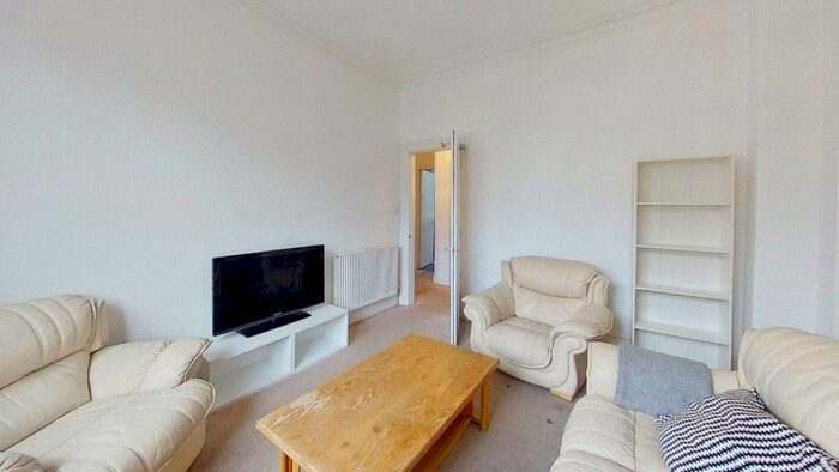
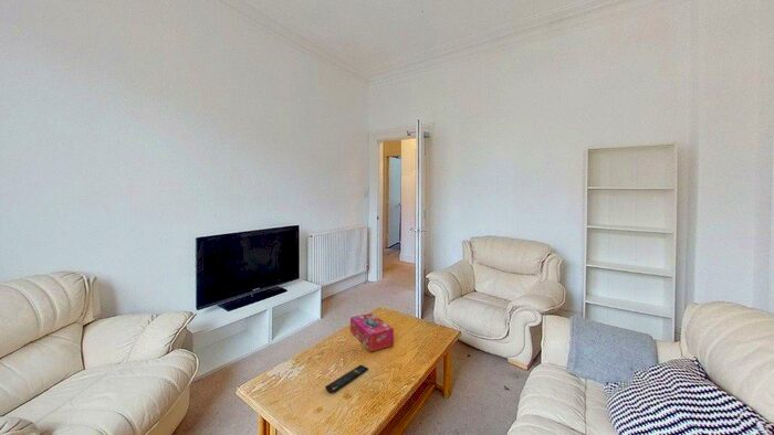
+ remote control [325,364,369,394]
+ tissue box [349,312,395,352]
